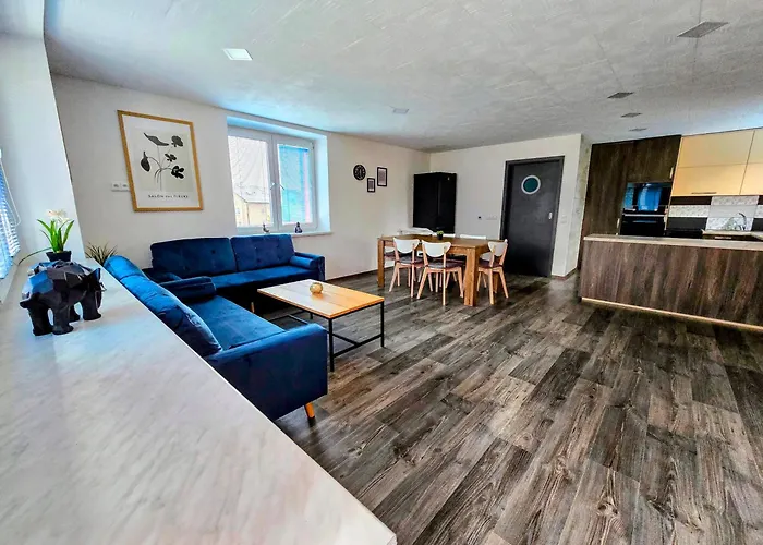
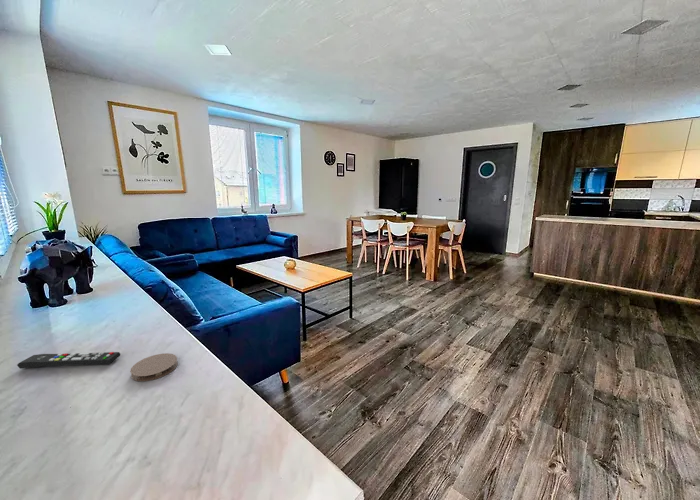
+ coaster [129,352,179,382]
+ remote control [16,351,121,370]
